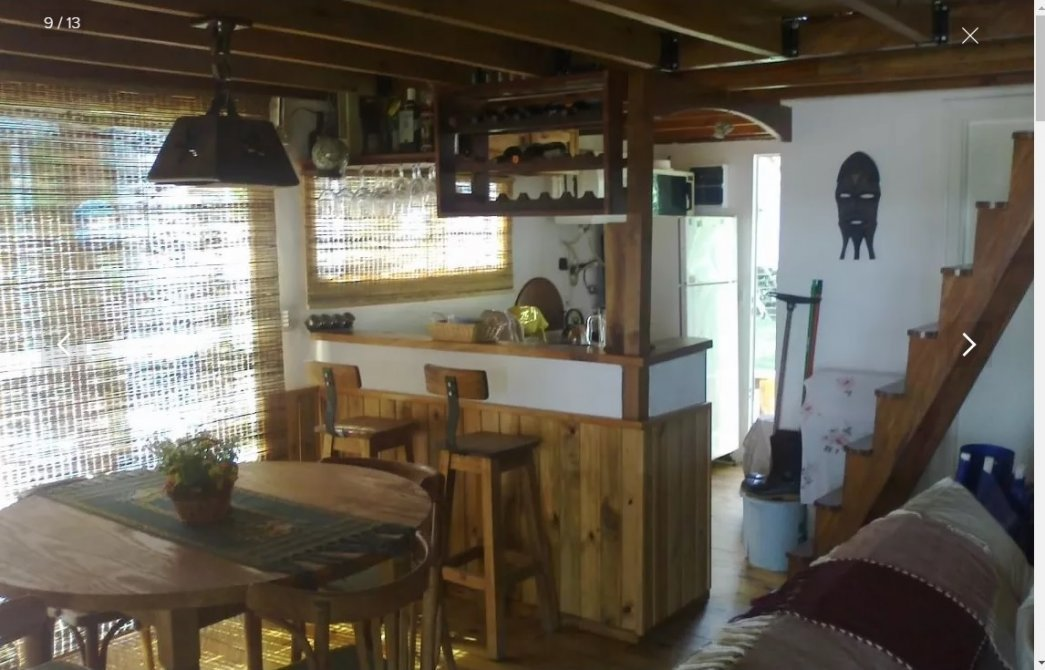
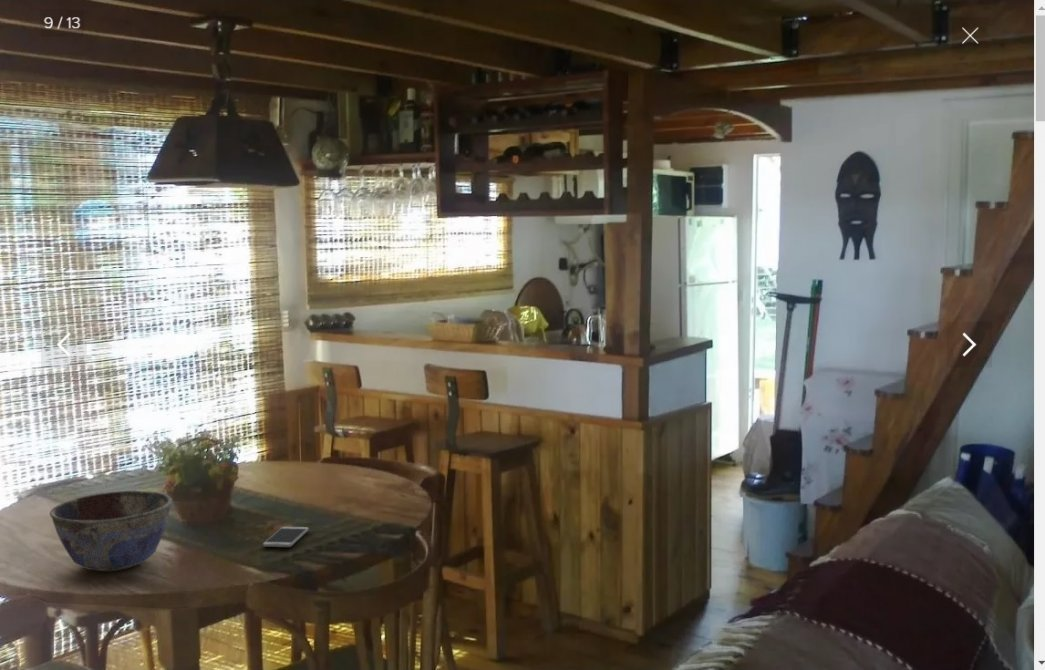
+ bowl [49,490,173,572]
+ smartphone [262,526,310,548]
